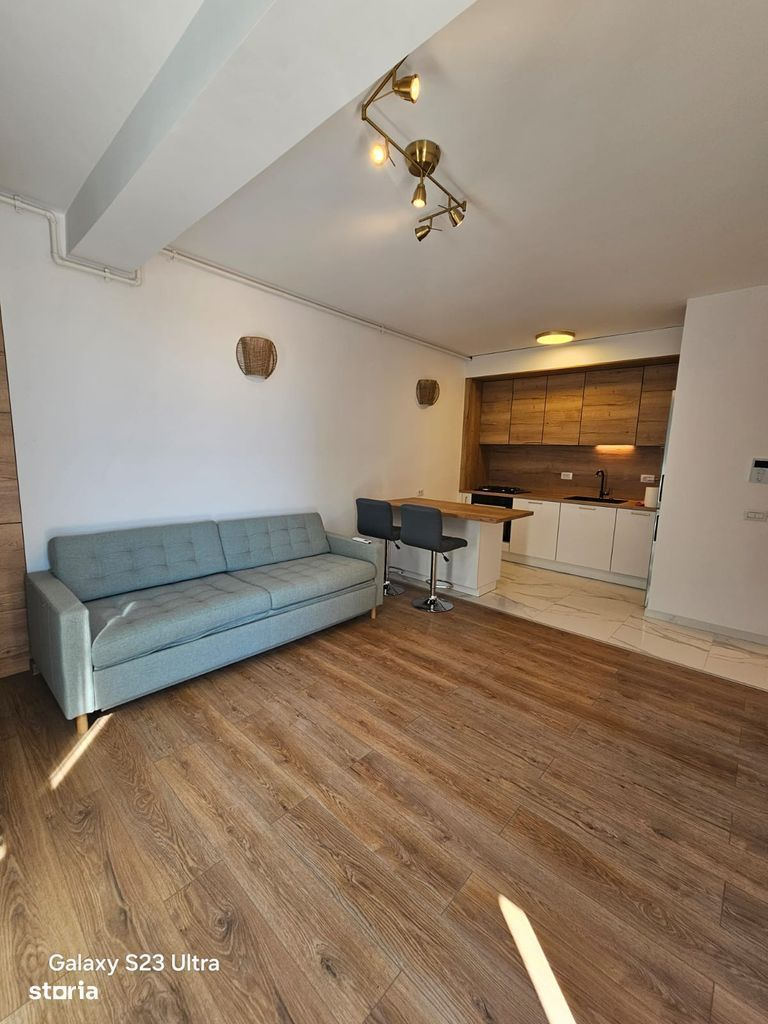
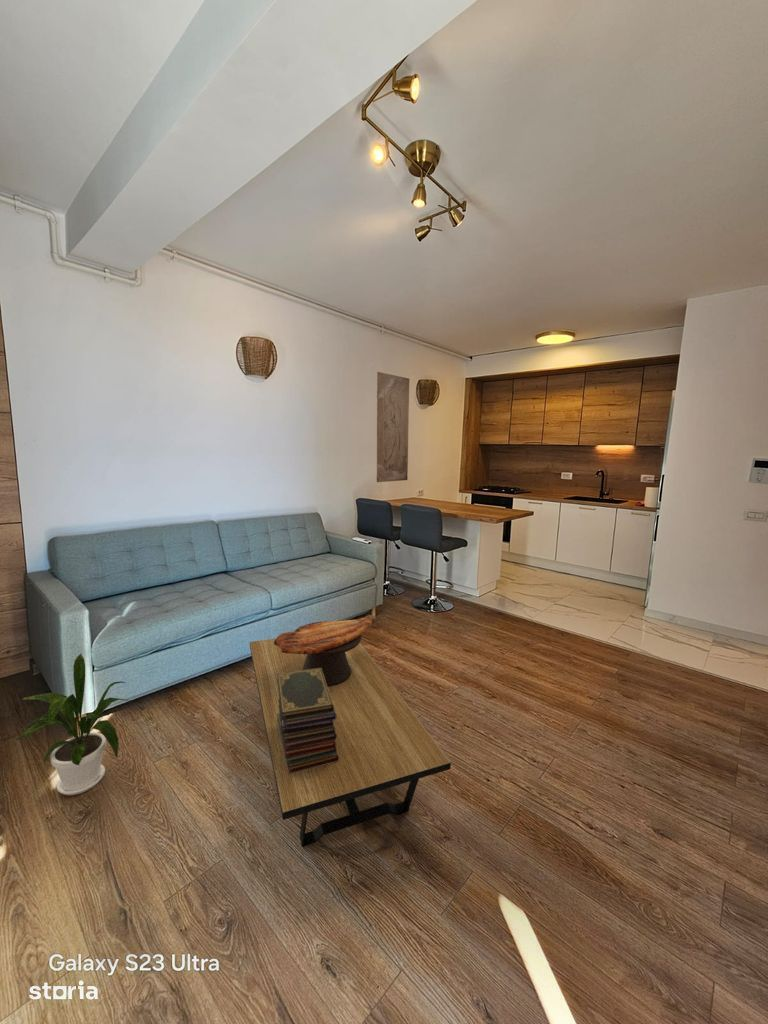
+ book stack [277,668,339,774]
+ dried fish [274,614,379,686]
+ coffee table [249,637,452,848]
+ house plant [15,652,133,796]
+ stone relief [376,371,410,483]
